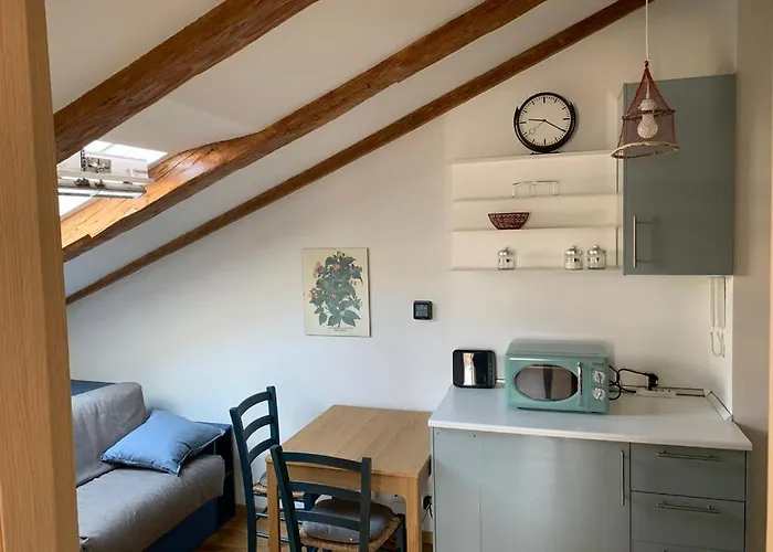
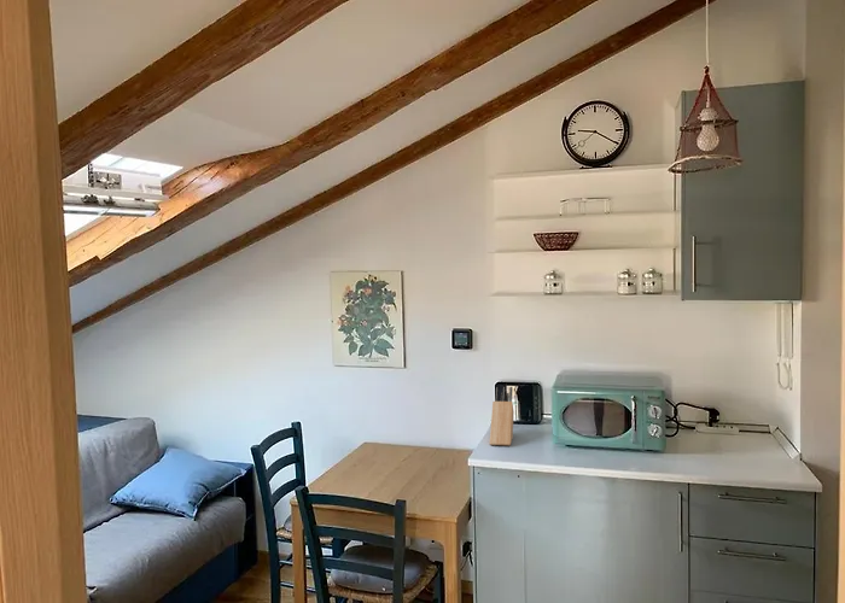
+ knife block [489,386,515,446]
